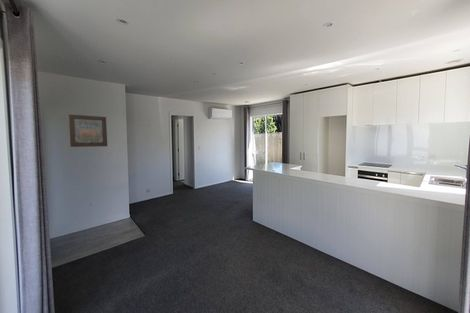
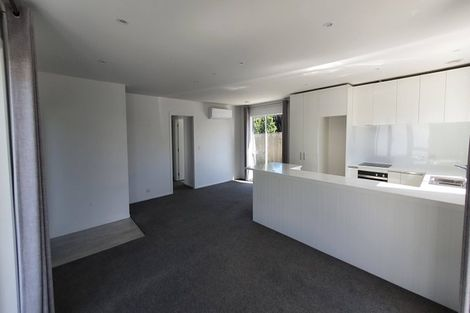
- wall art [68,113,108,148]
